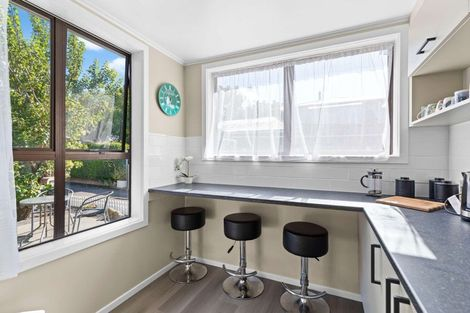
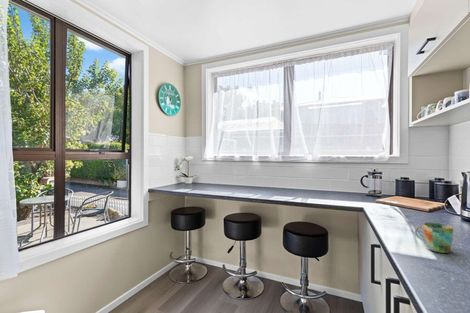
+ mug [414,222,454,254]
